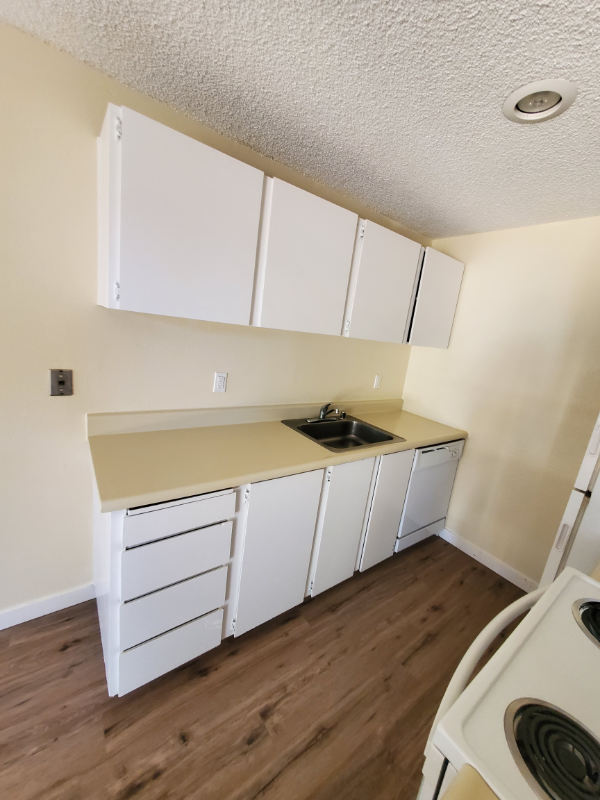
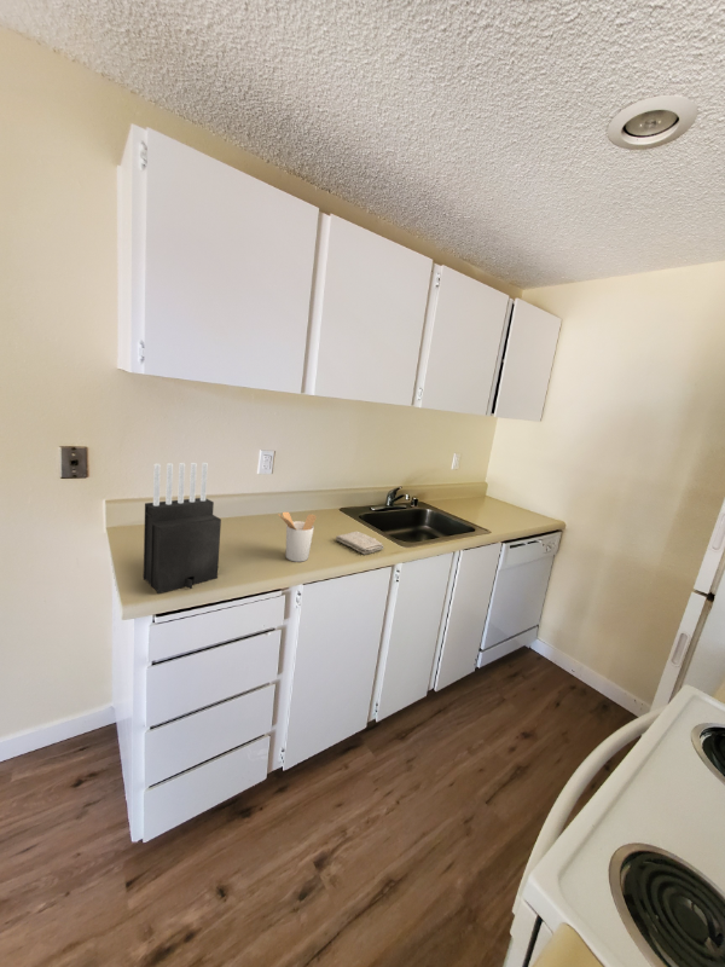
+ utensil holder [277,511,318,563]
+ knife block [143,462,222,595]
+ washcloth [335,531,384,556]
